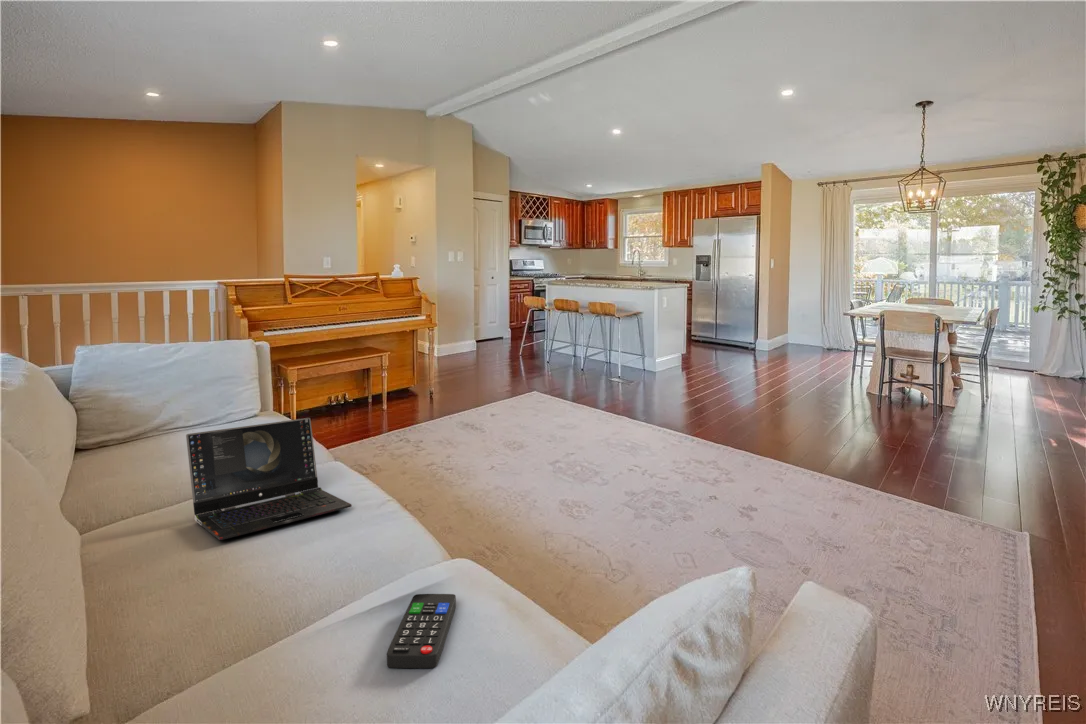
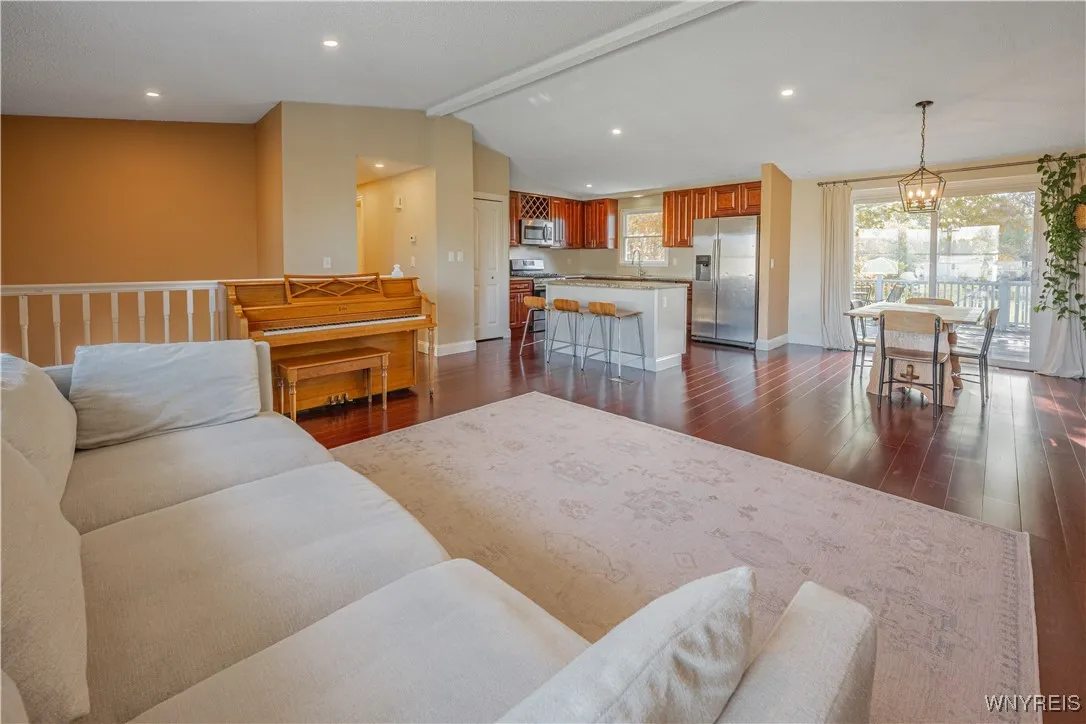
- laptop computer [185,417,353,541]
- remote control [386,593,457,669]
